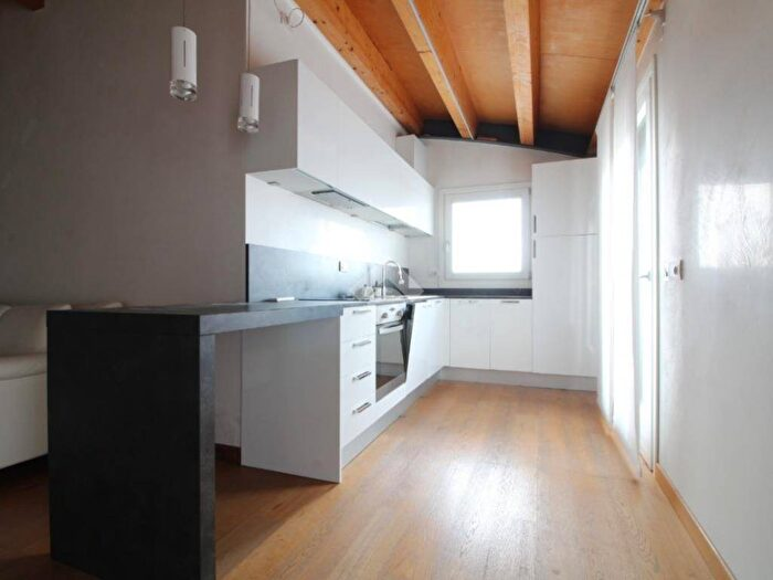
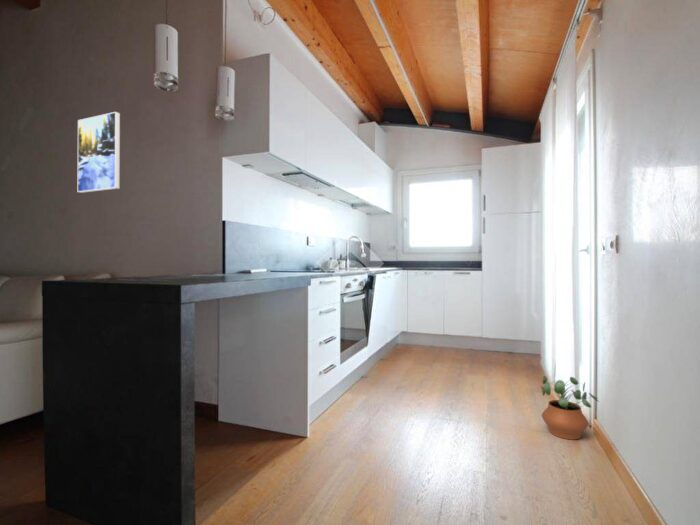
+ potted plant [540,375,599,441]
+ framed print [77,111,121,194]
